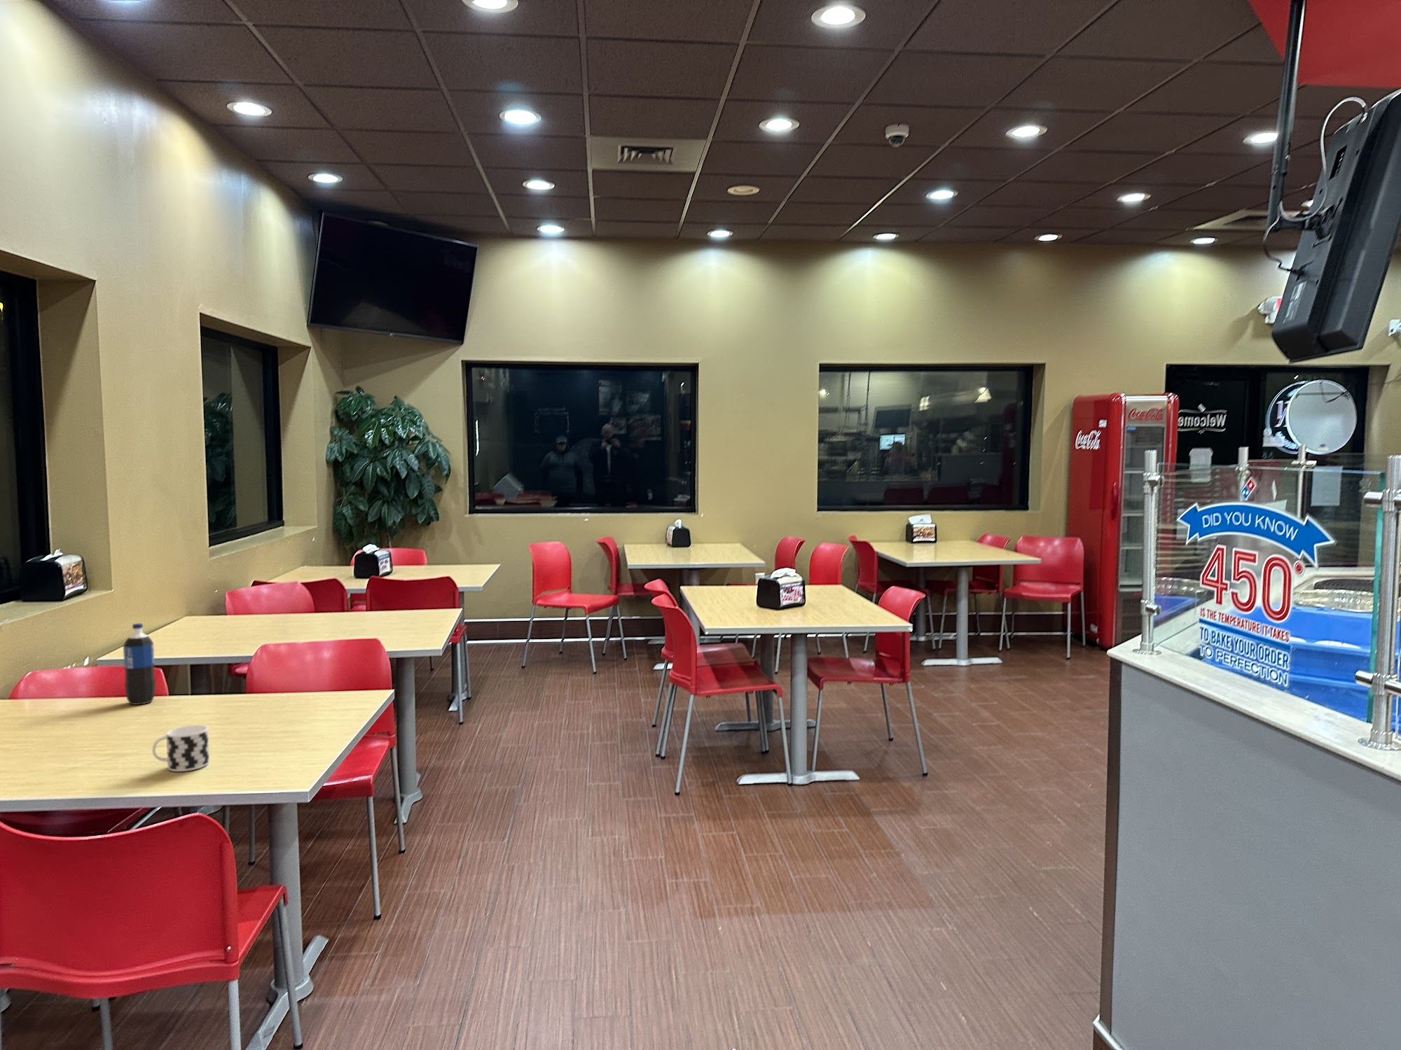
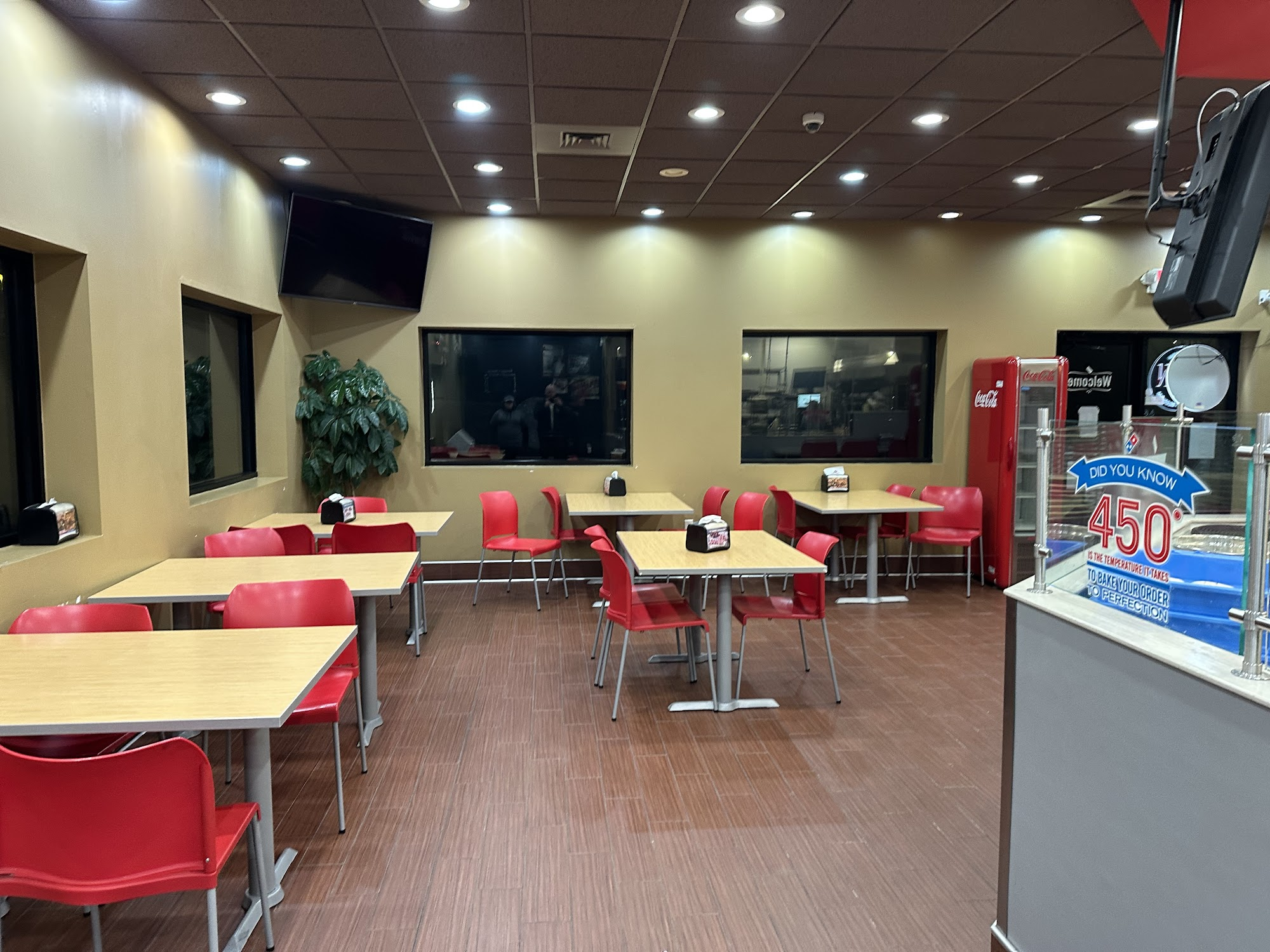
- cup [151,725,210,772]
- pop [122,623,157,706]
